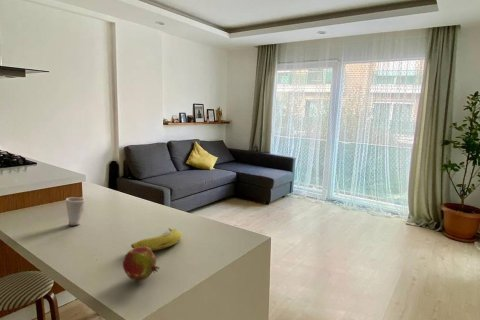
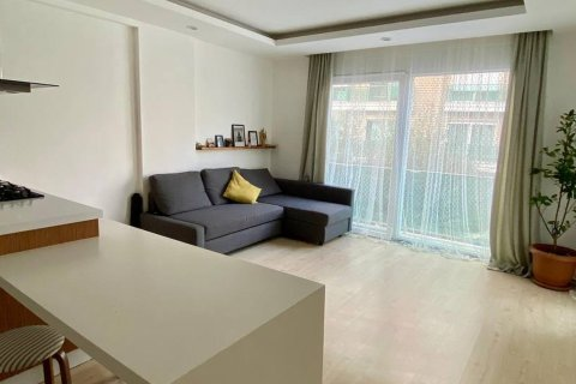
- fruit [130,227,182,251]
- fruit [122,247,161,282]
- cup [65,196,86,226]
